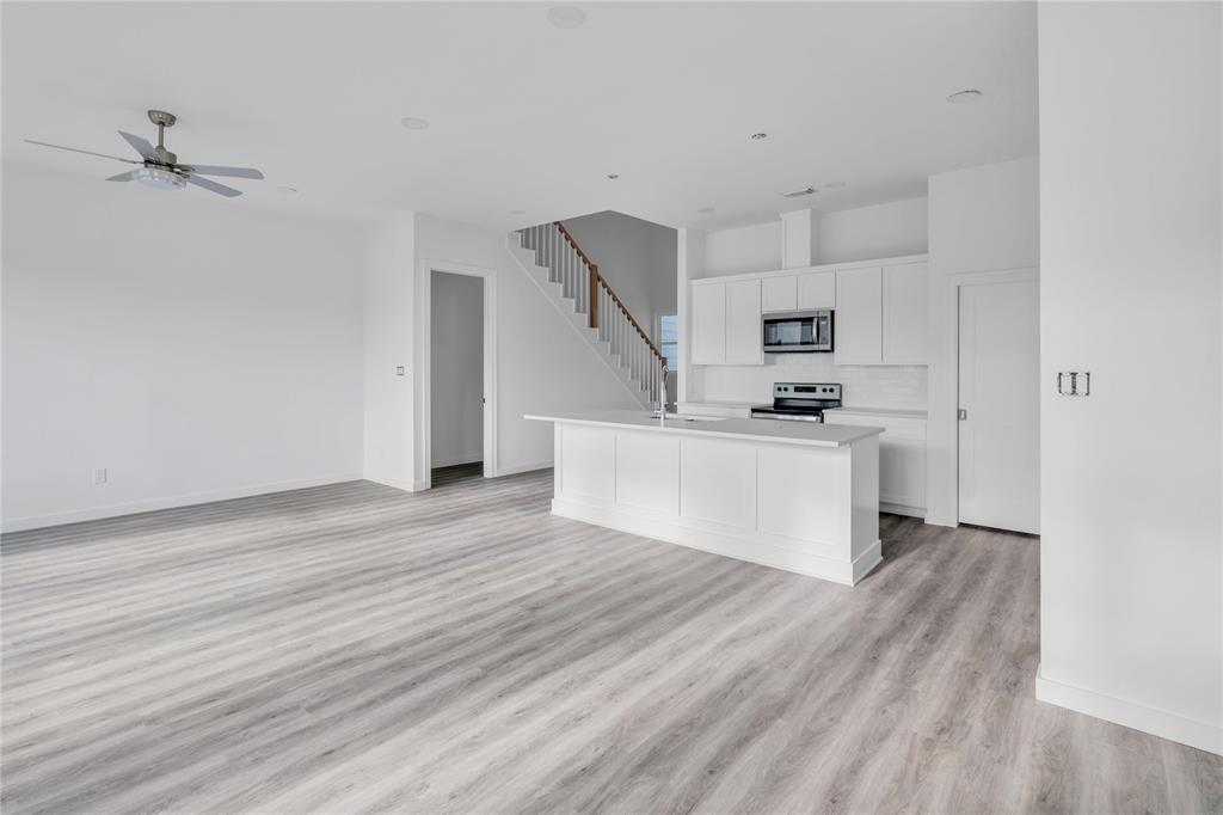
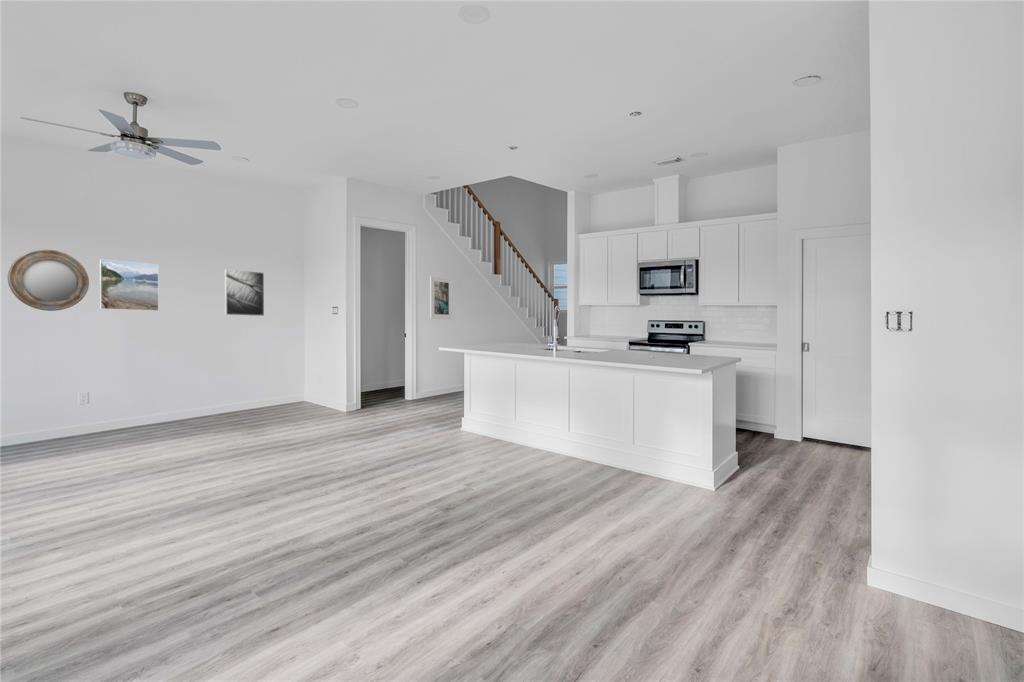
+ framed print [429,275,453,320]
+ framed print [224,268,265,317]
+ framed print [99,258,160,312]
+ home mirror [7,249,90,312]
